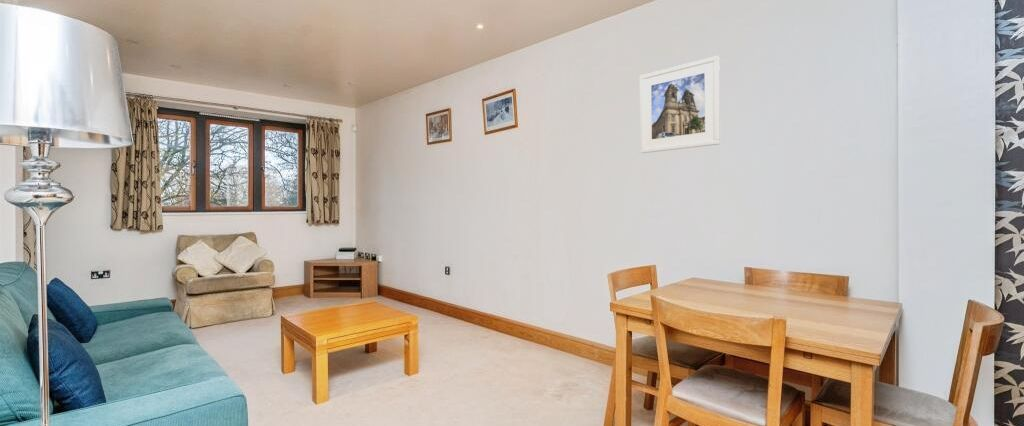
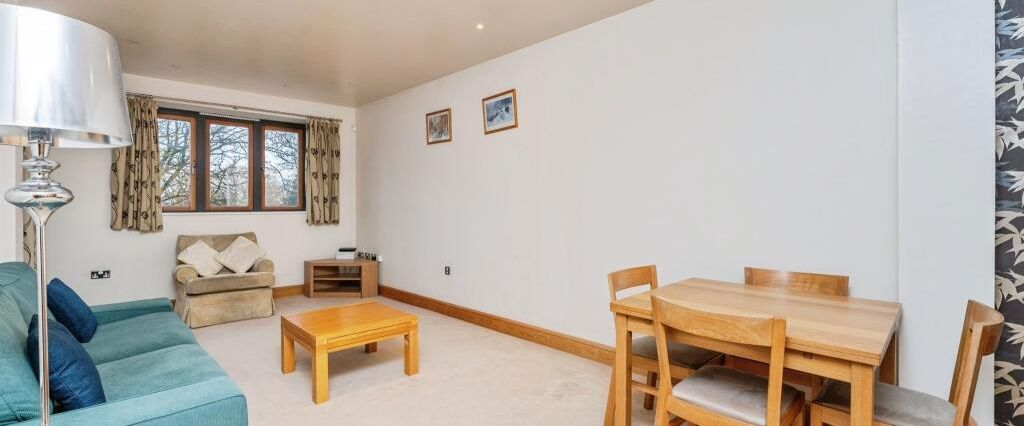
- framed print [639,55,721,154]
